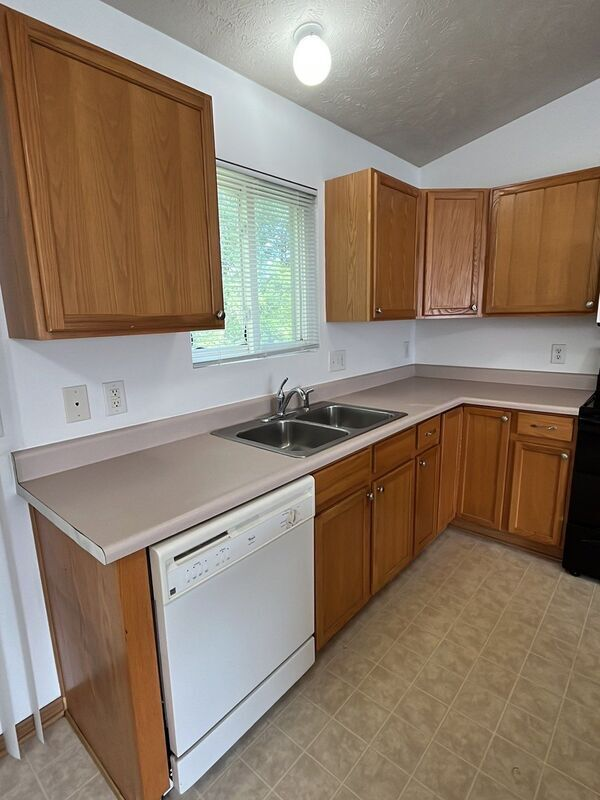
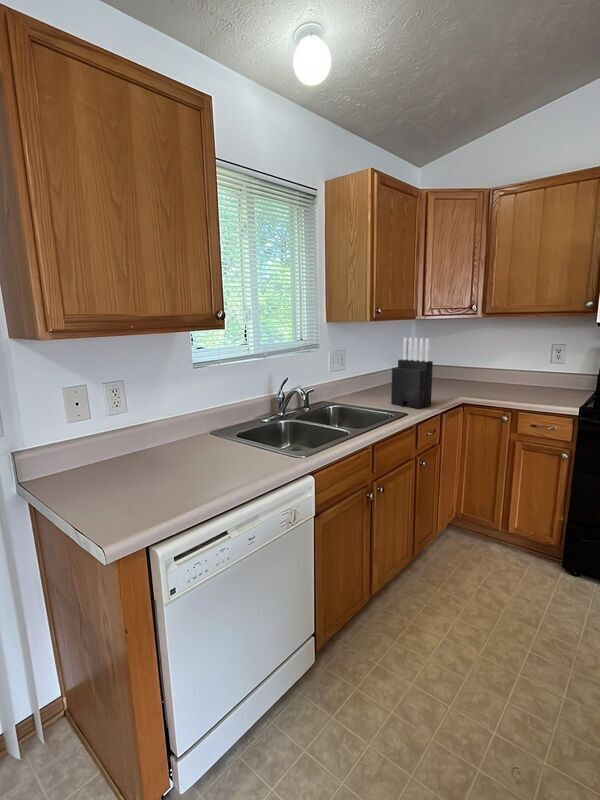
+ knife block [390,337,434,410]
